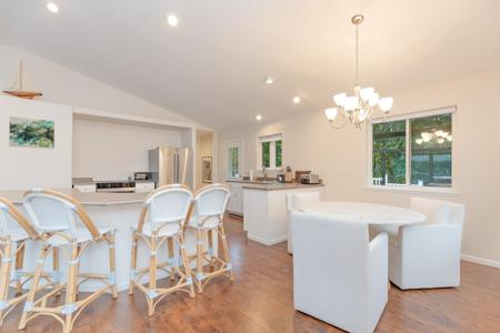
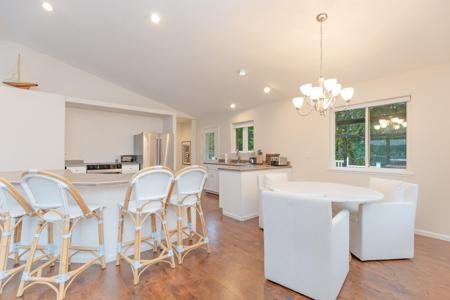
- wall art [8,115,56,150]
